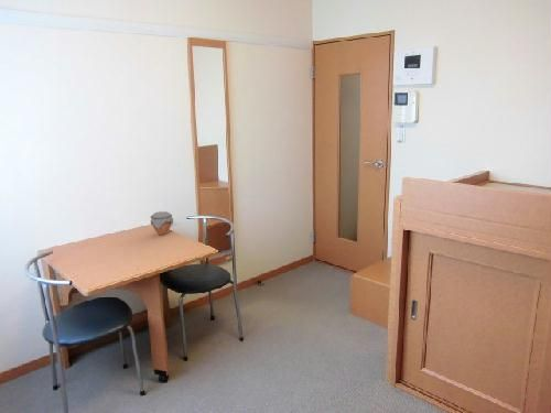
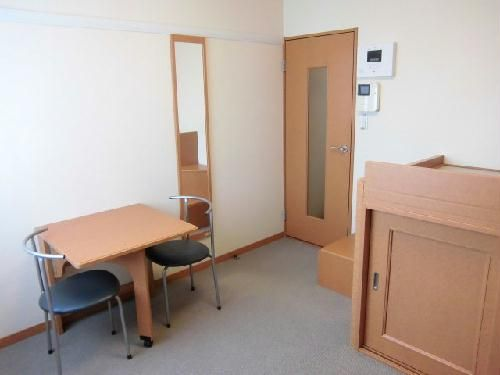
- jar [150,210,174,236]
